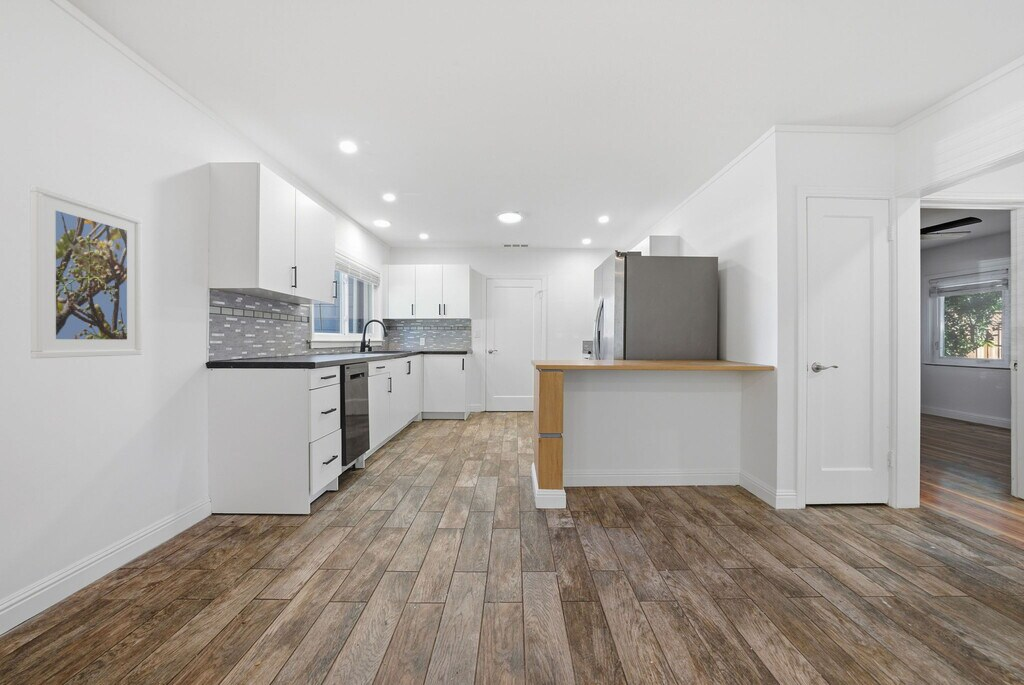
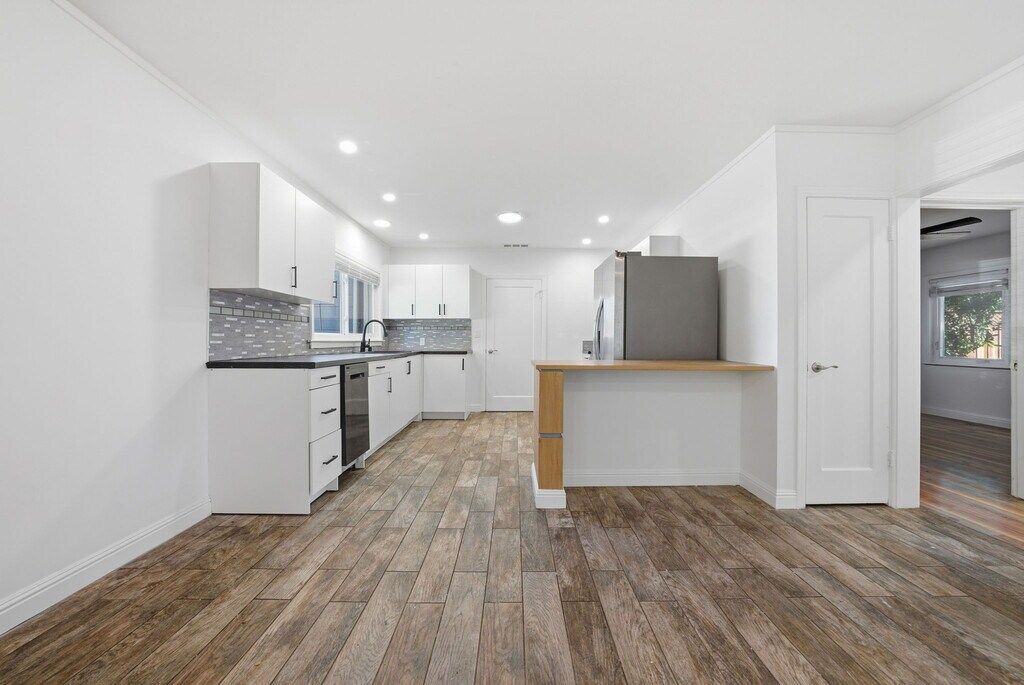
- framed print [30,184,143,359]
